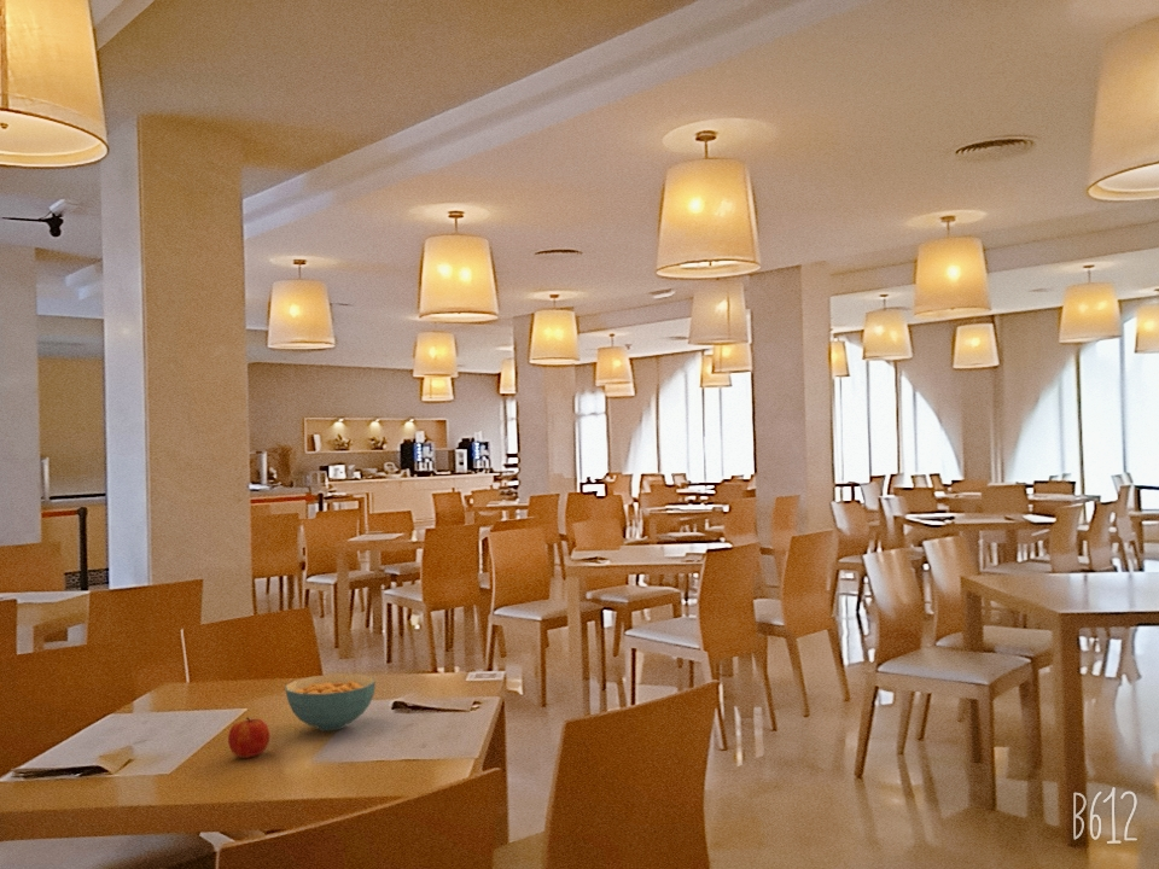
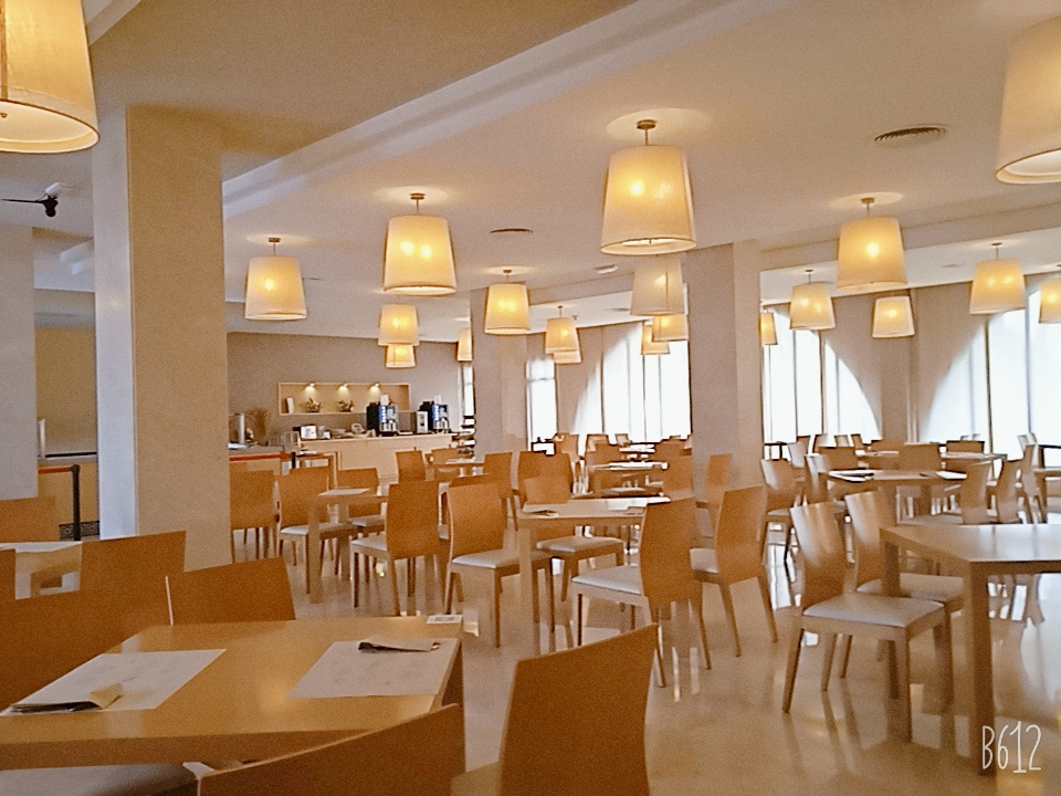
- fruit [227,716,270,759]
- cereal bowl [284,672,377,731]
